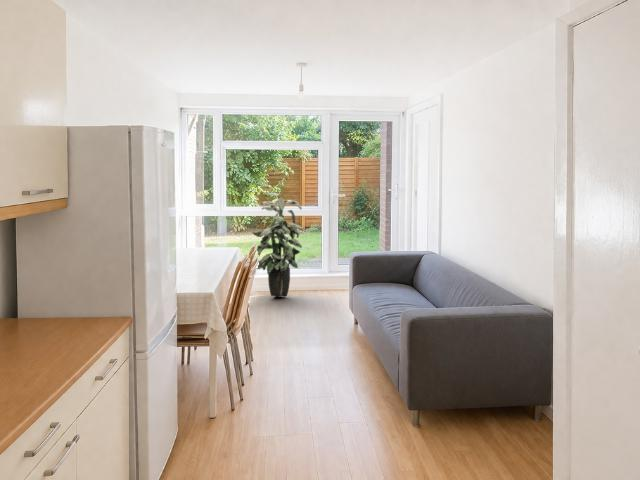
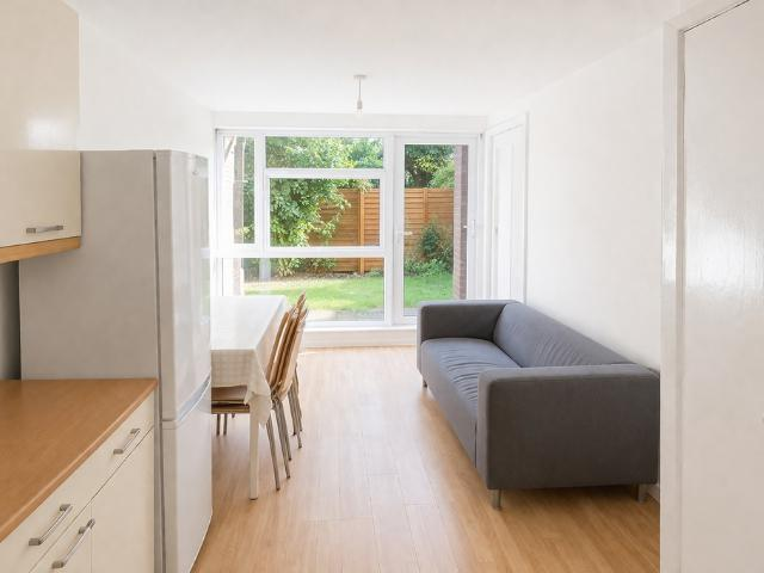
- indoor plant [251,192,304,297]
